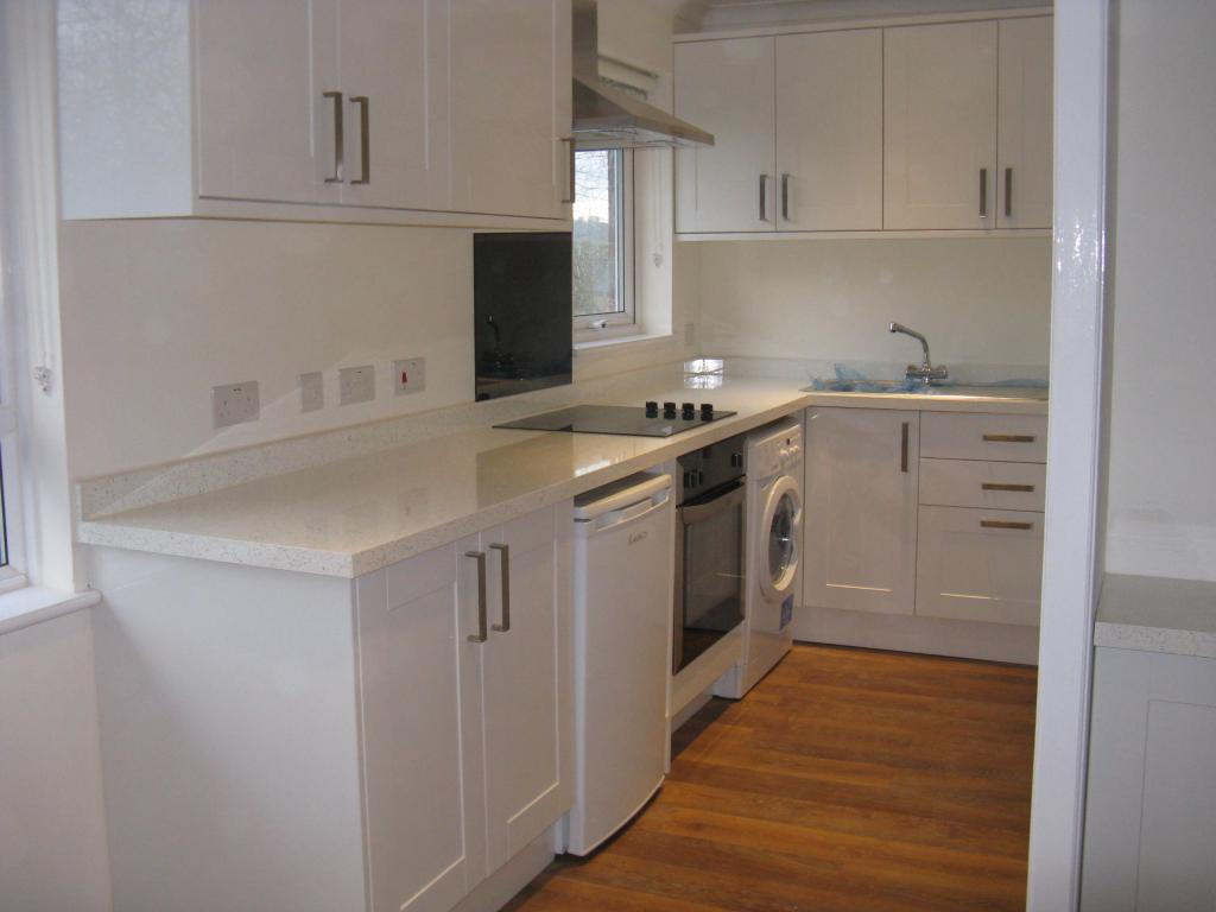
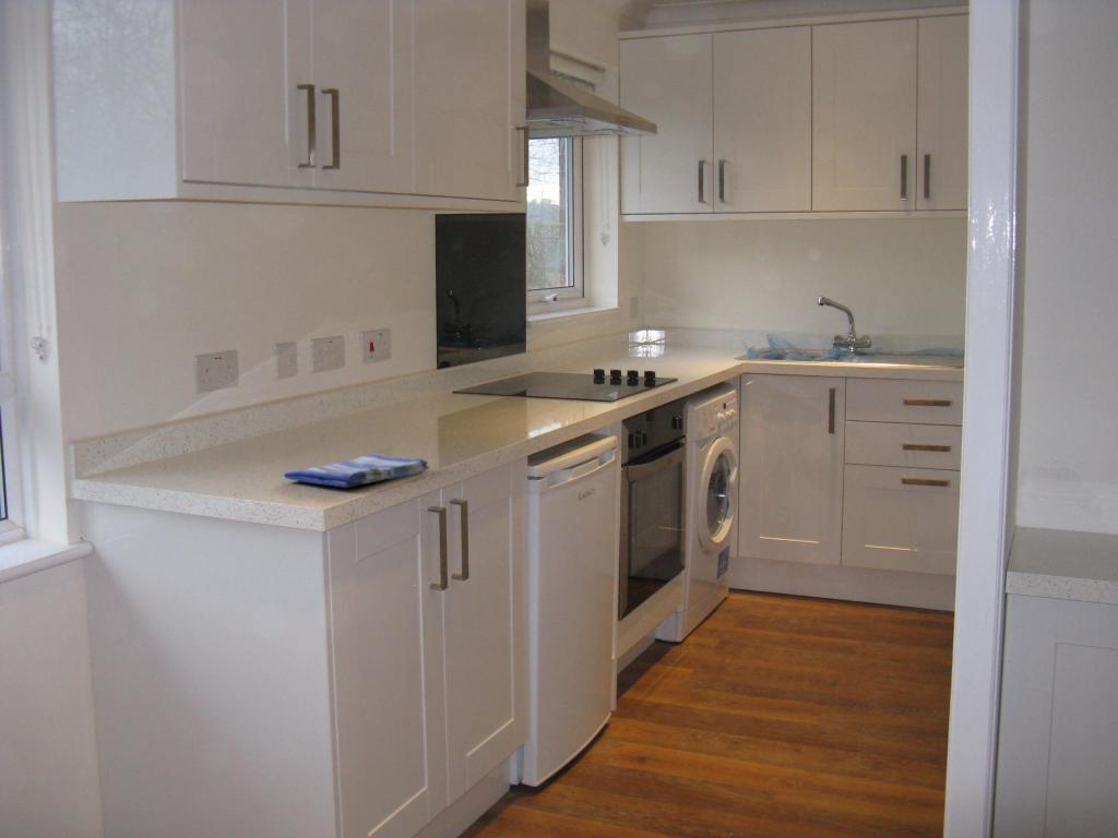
+ dish towel [283,453,431,489]
